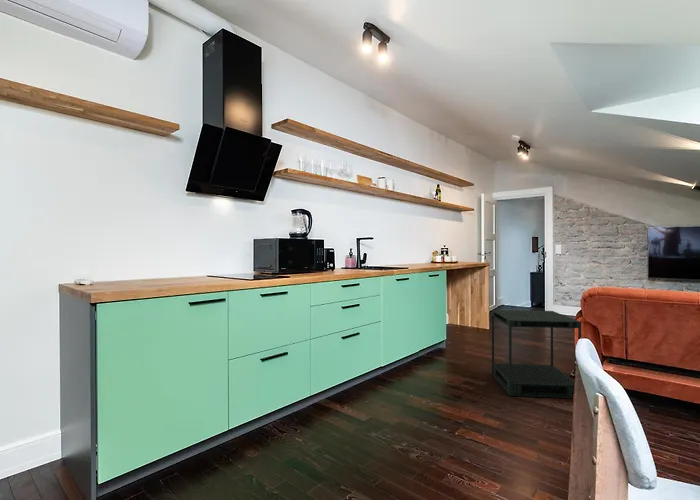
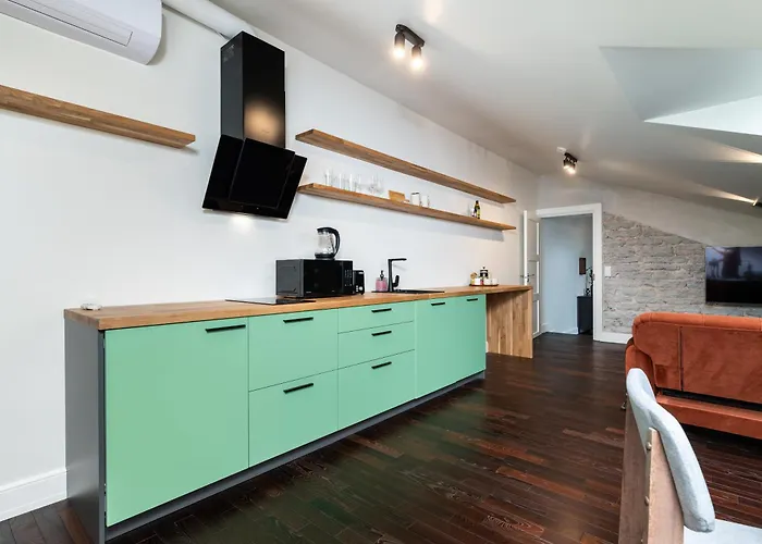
- side table [491,309,582,399]
